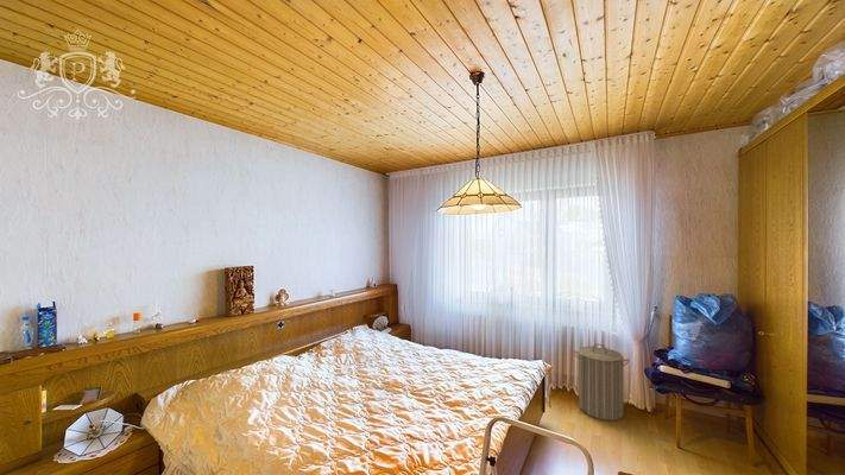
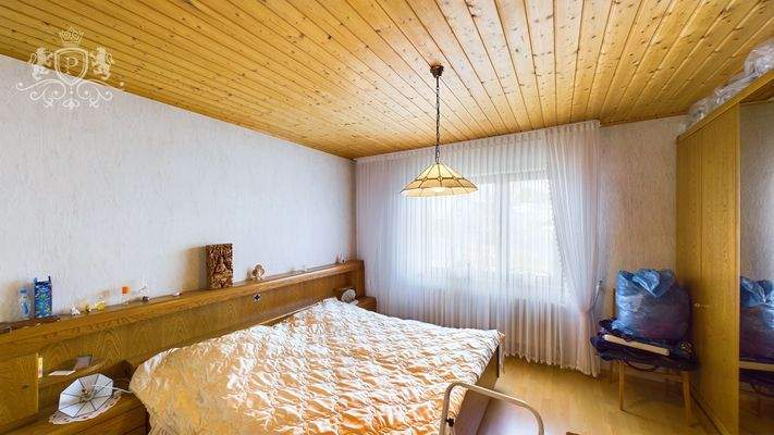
- laundry hamper [573,343,630,422]
